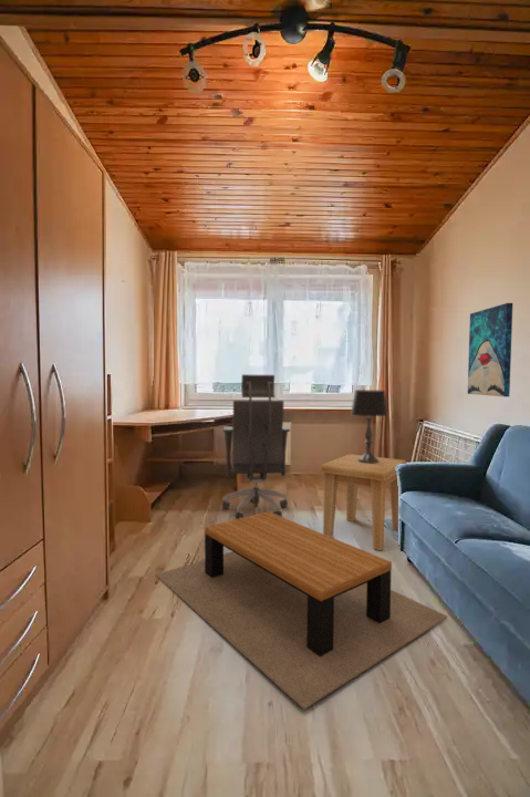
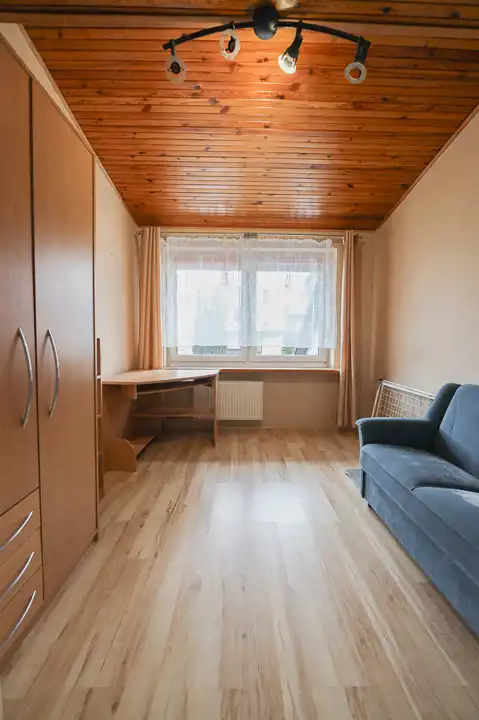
- coffee table [155,510,448,711]
- table lamp [350,389,389,464]
- side table [320,453,407,551]
- wall art [467,302,513,397]
- office chair [221,373,291,519]
